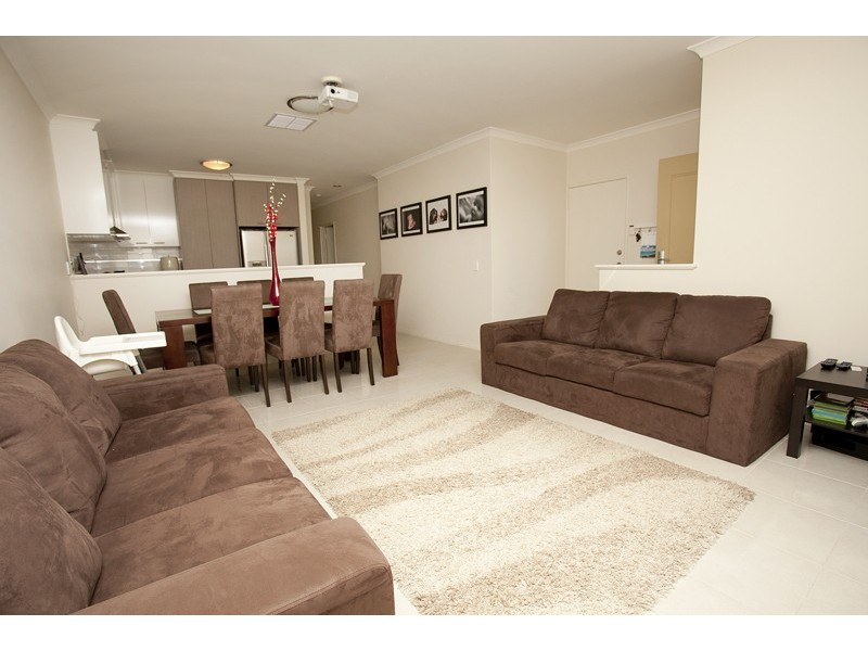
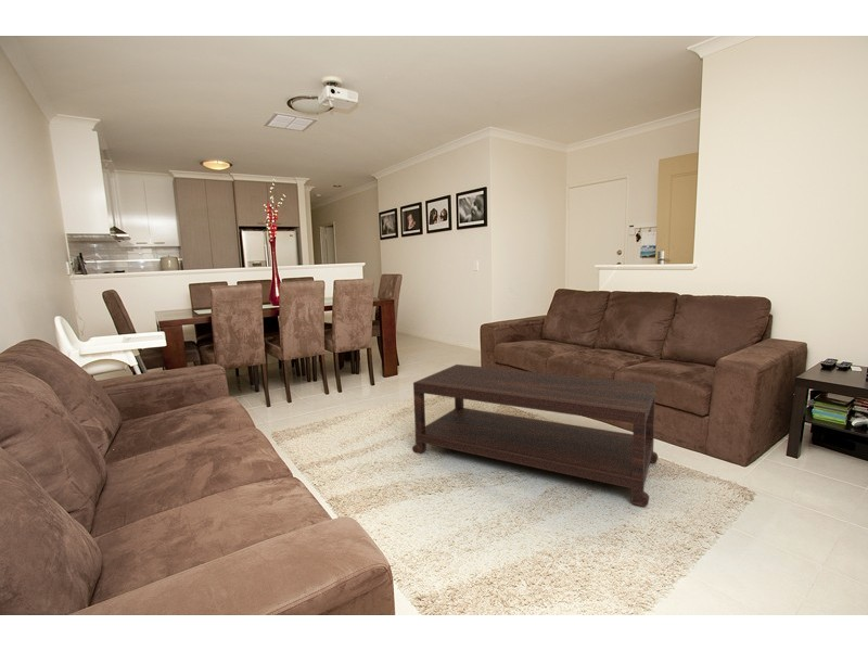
+ coffee table [411,363,659,507]
